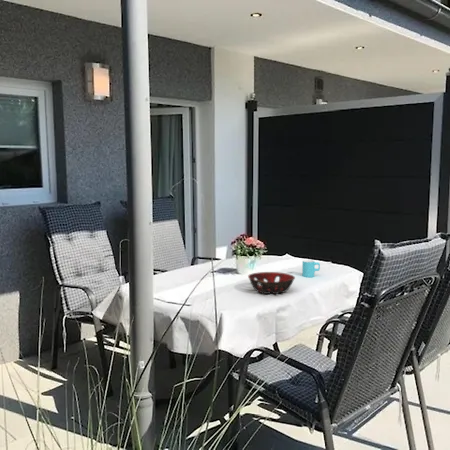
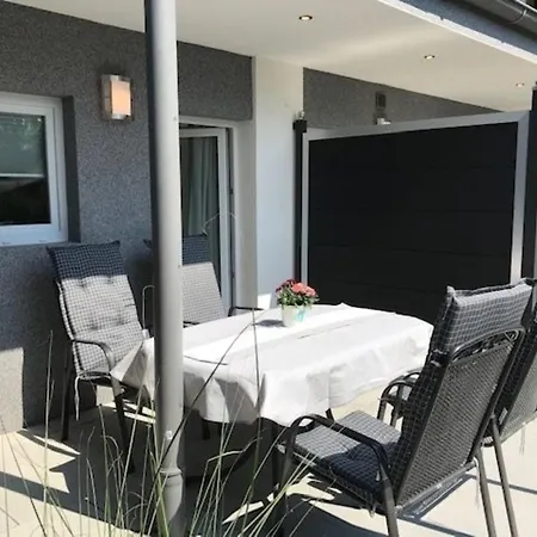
- decorative bowl [247,271,296,295]
- cup [301,259,321,278]
